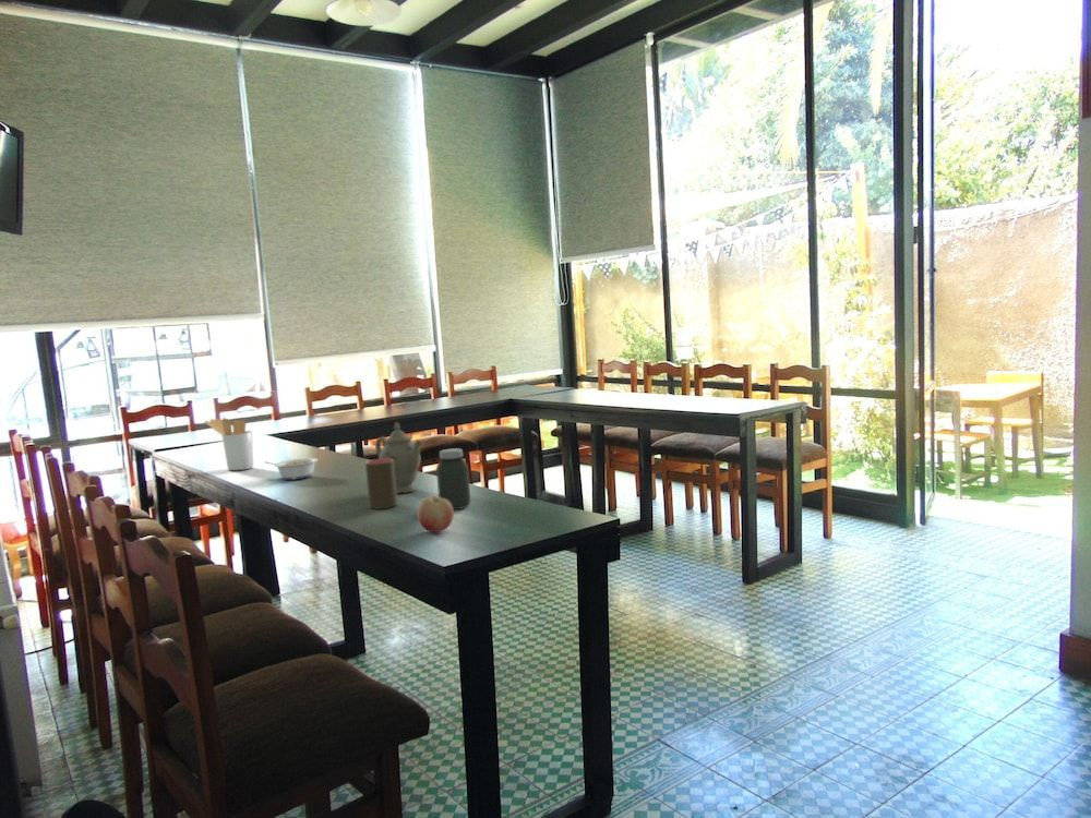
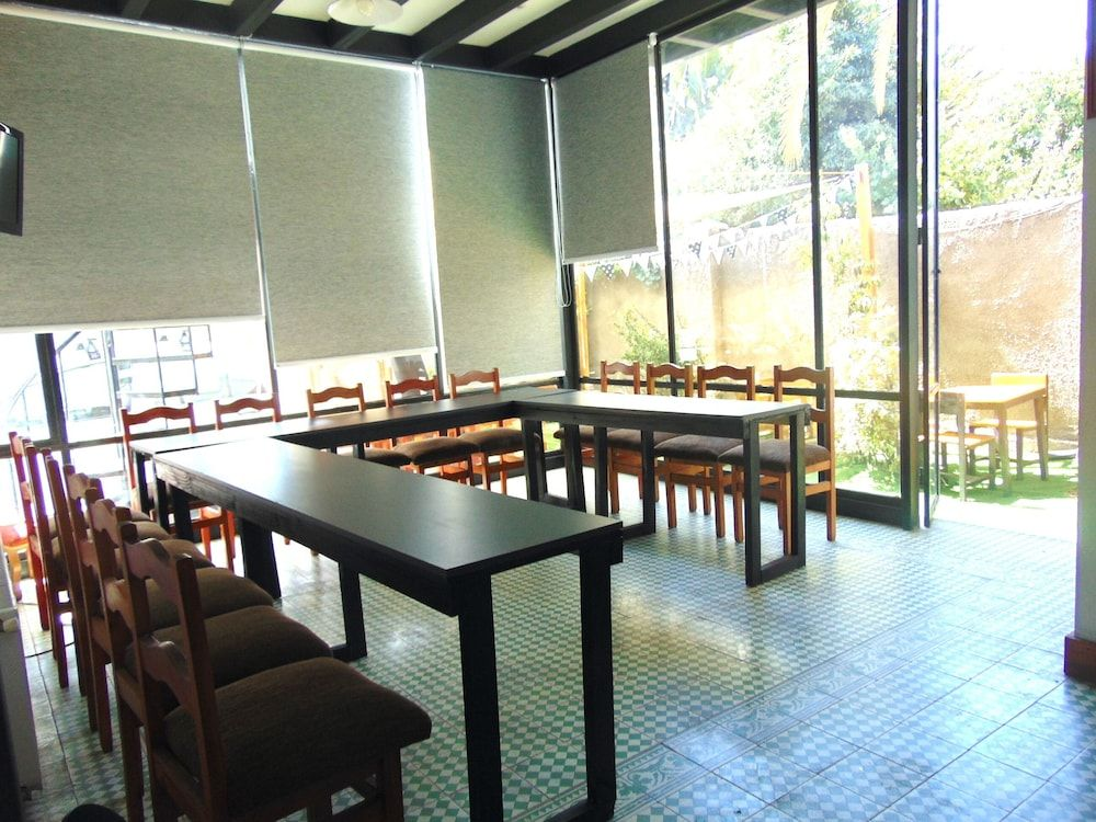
- jar [435,447,471,510]
- utensil holder [204,417,254,471]
- legume [264,457,319,481]
- fruit [416,495,455,533]
- cup [364,458,398,509]
- chinaware [374,421,423,494]
